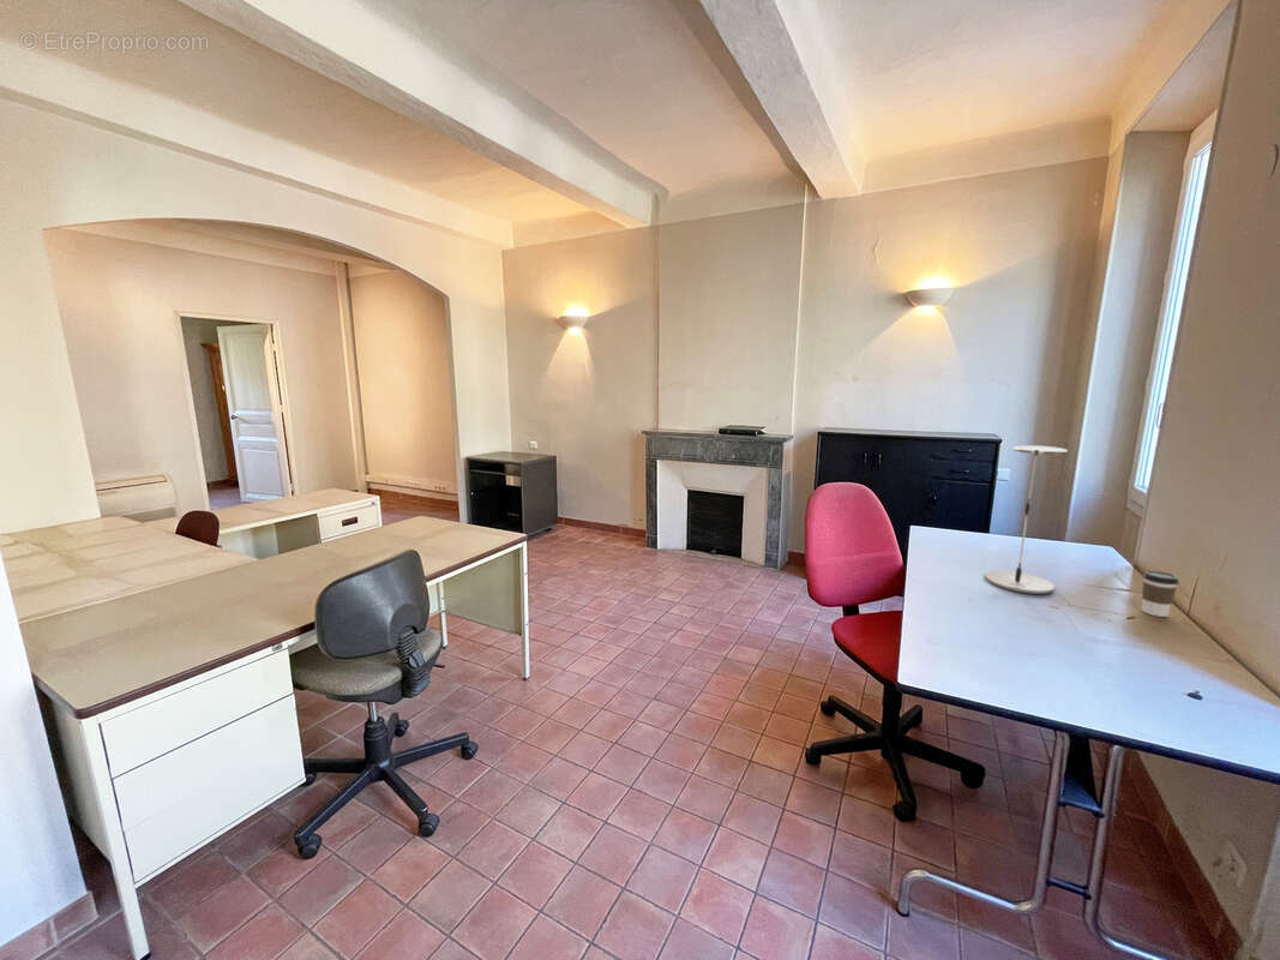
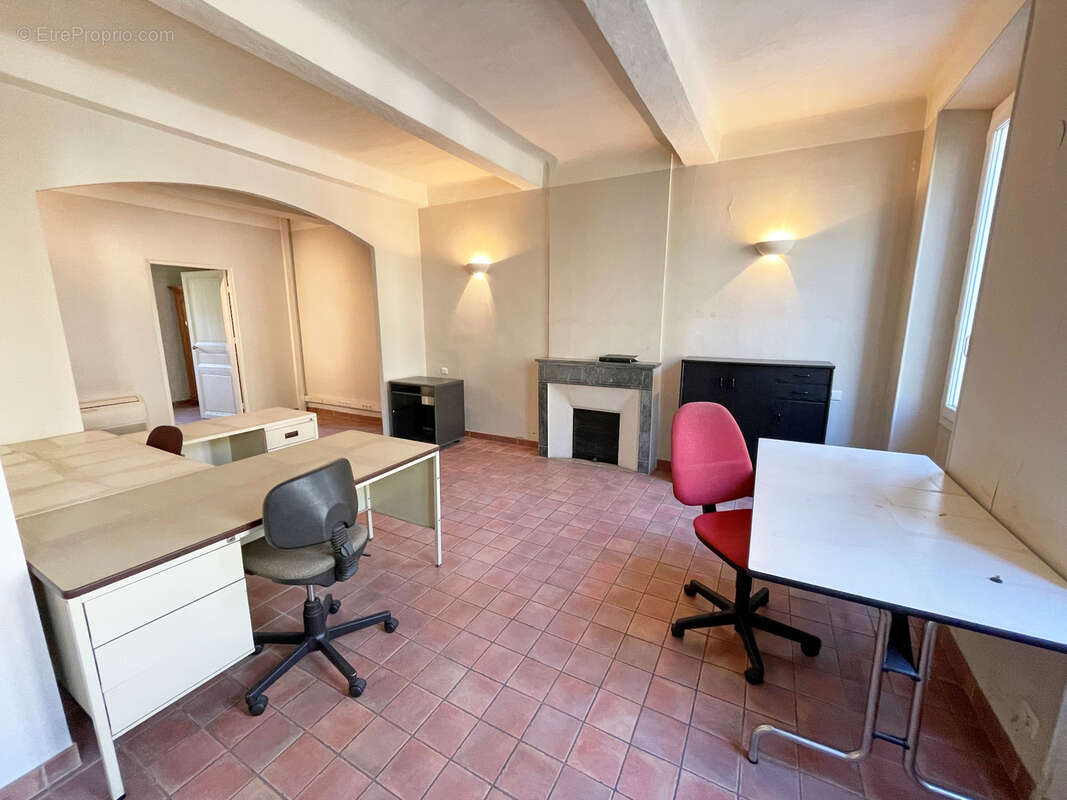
- desk lamp [985,445,1069,595]
- coffee cup [1141,570,1180,618]
